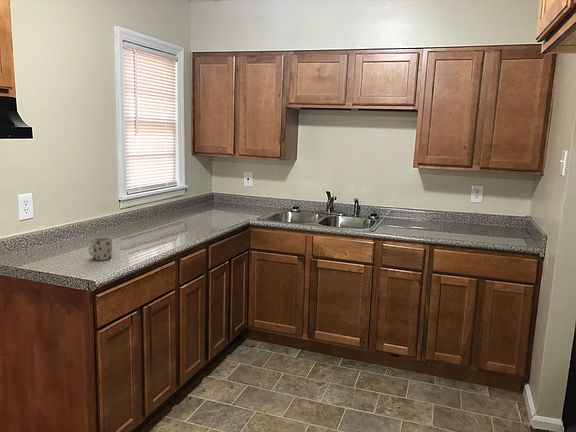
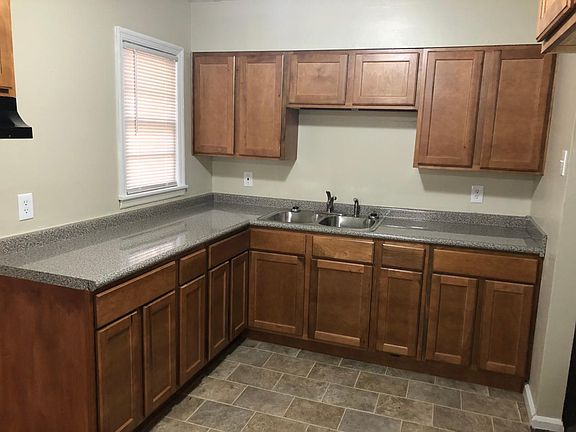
- mug [88,237,113,261]
